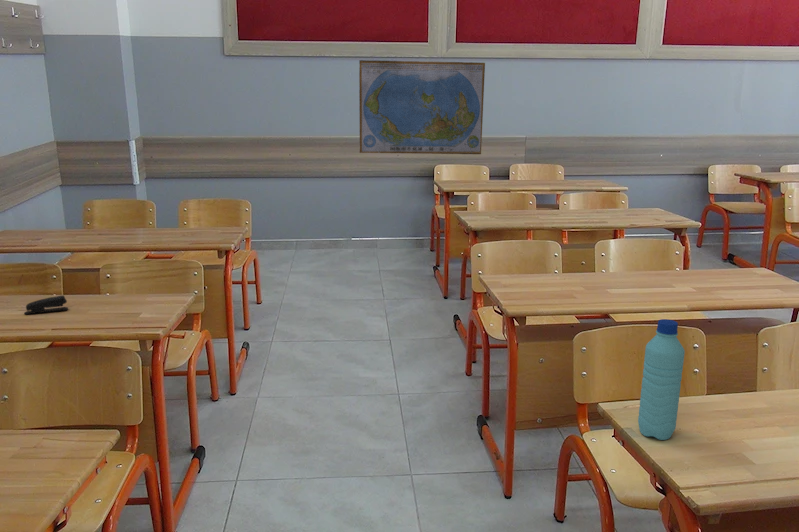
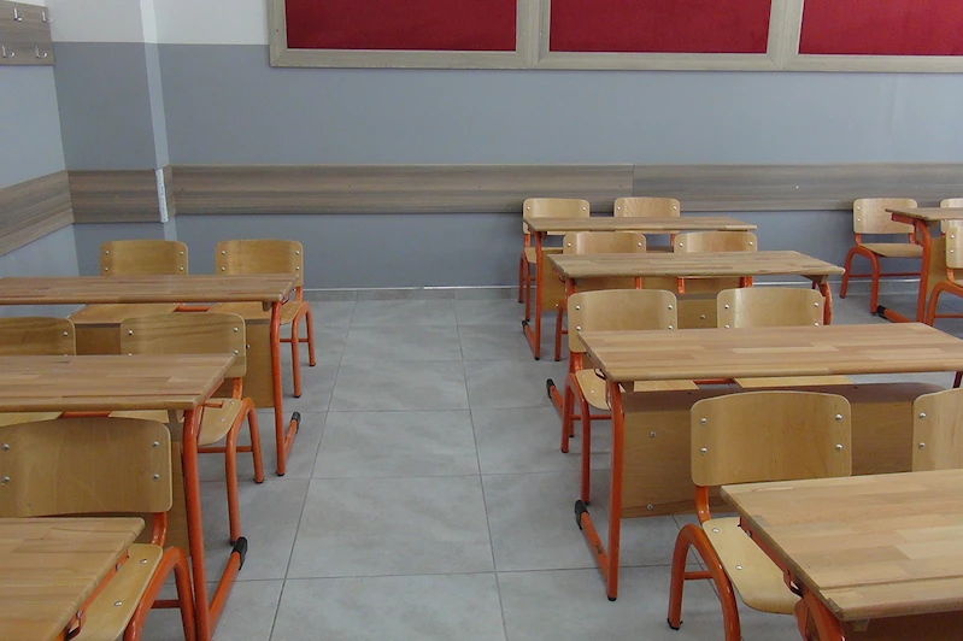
- water bottle [637,318,686,441]
- stapler [23,294,69,315]
- world map [358,59,486,155]
